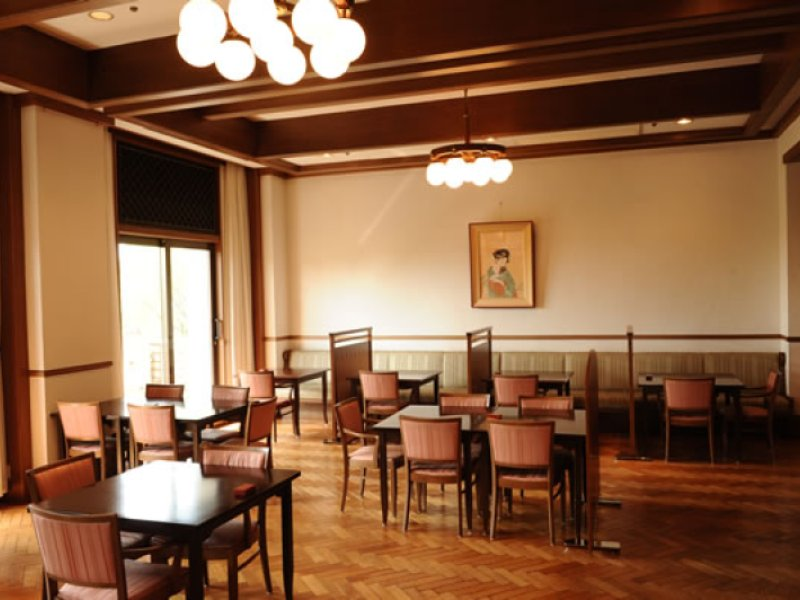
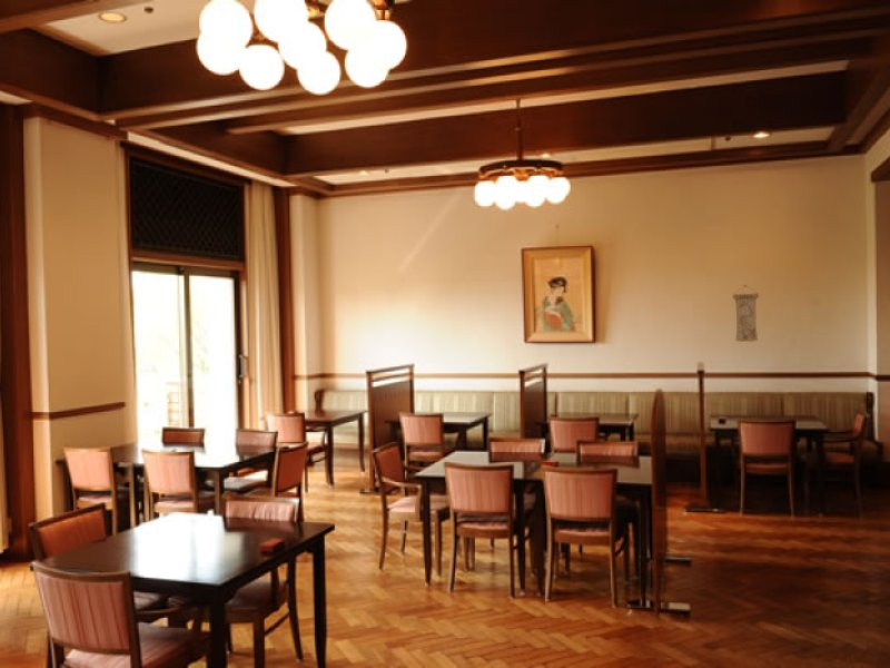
+ wall scroll [732,284,760,343]
